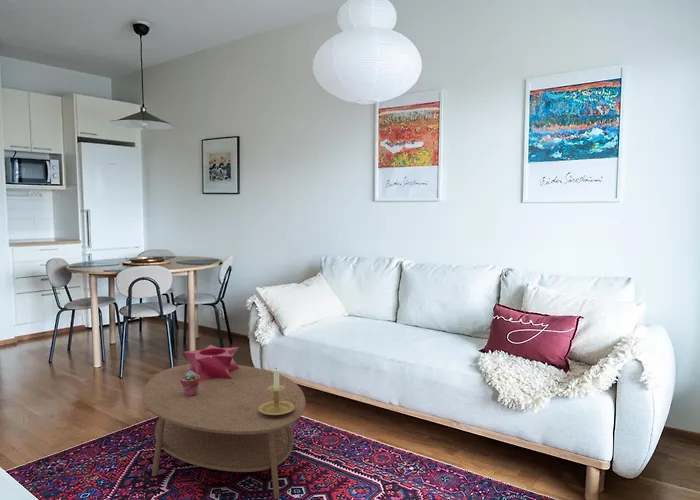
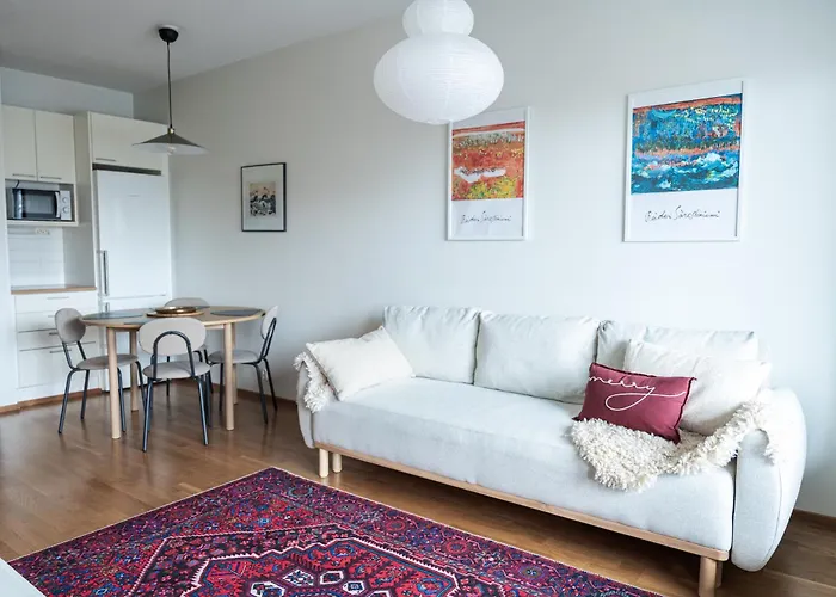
- coffee table [141,363,306,500]
- potted succulent [181,371,200,397]
- candle holder [258,367,298,416]
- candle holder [183,344,240,382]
